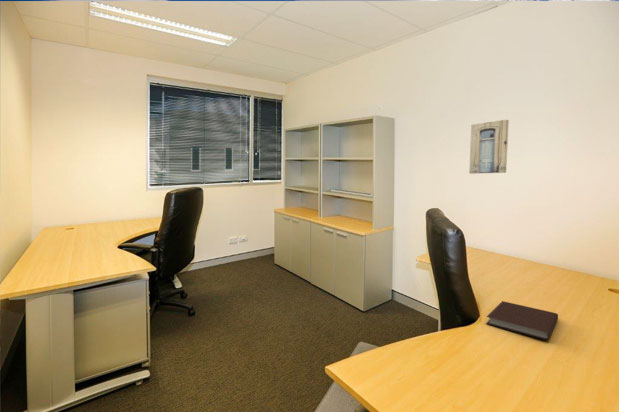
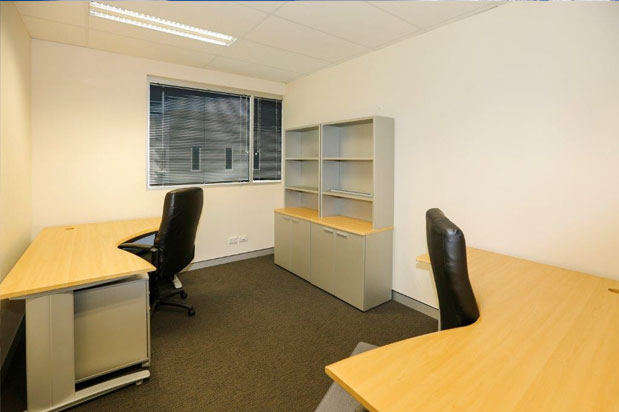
- wall art [468,119,510,175]
- notebook [485,300,559,341]
